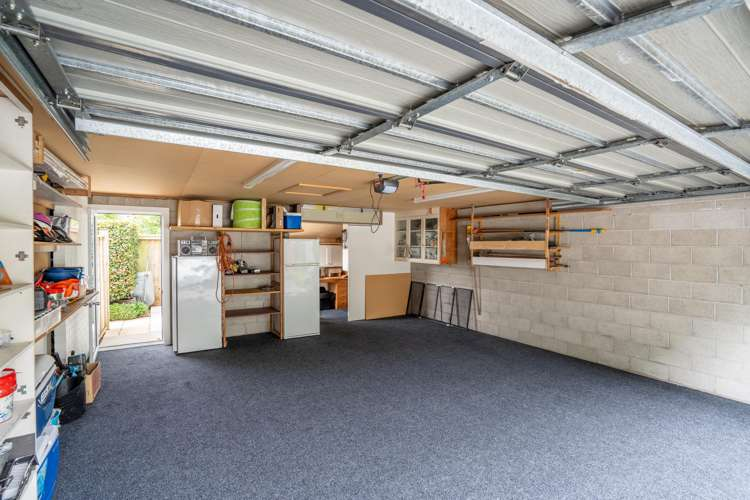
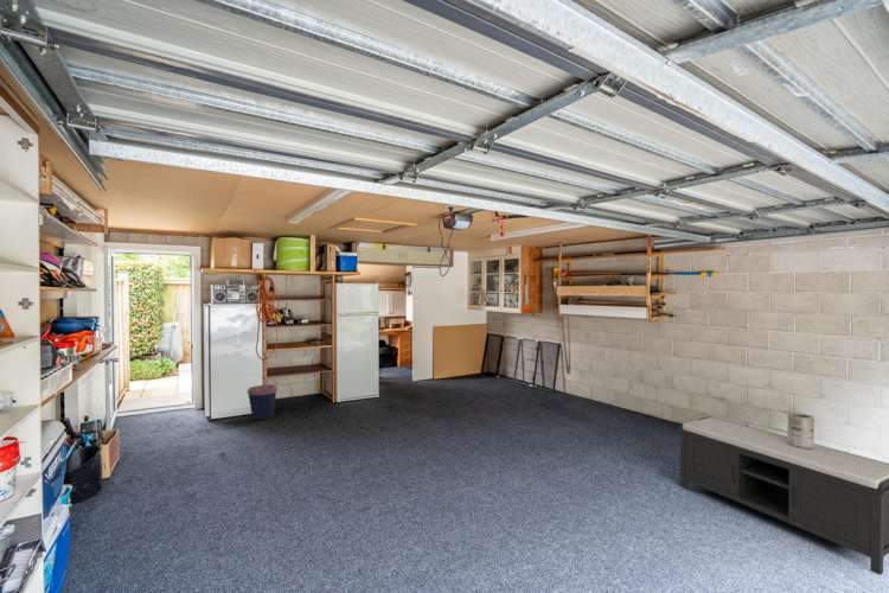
+ coffee cup [247,384,279,421]
+ paint can [786,412,816,448]
+ bench [677,415,889,576]
